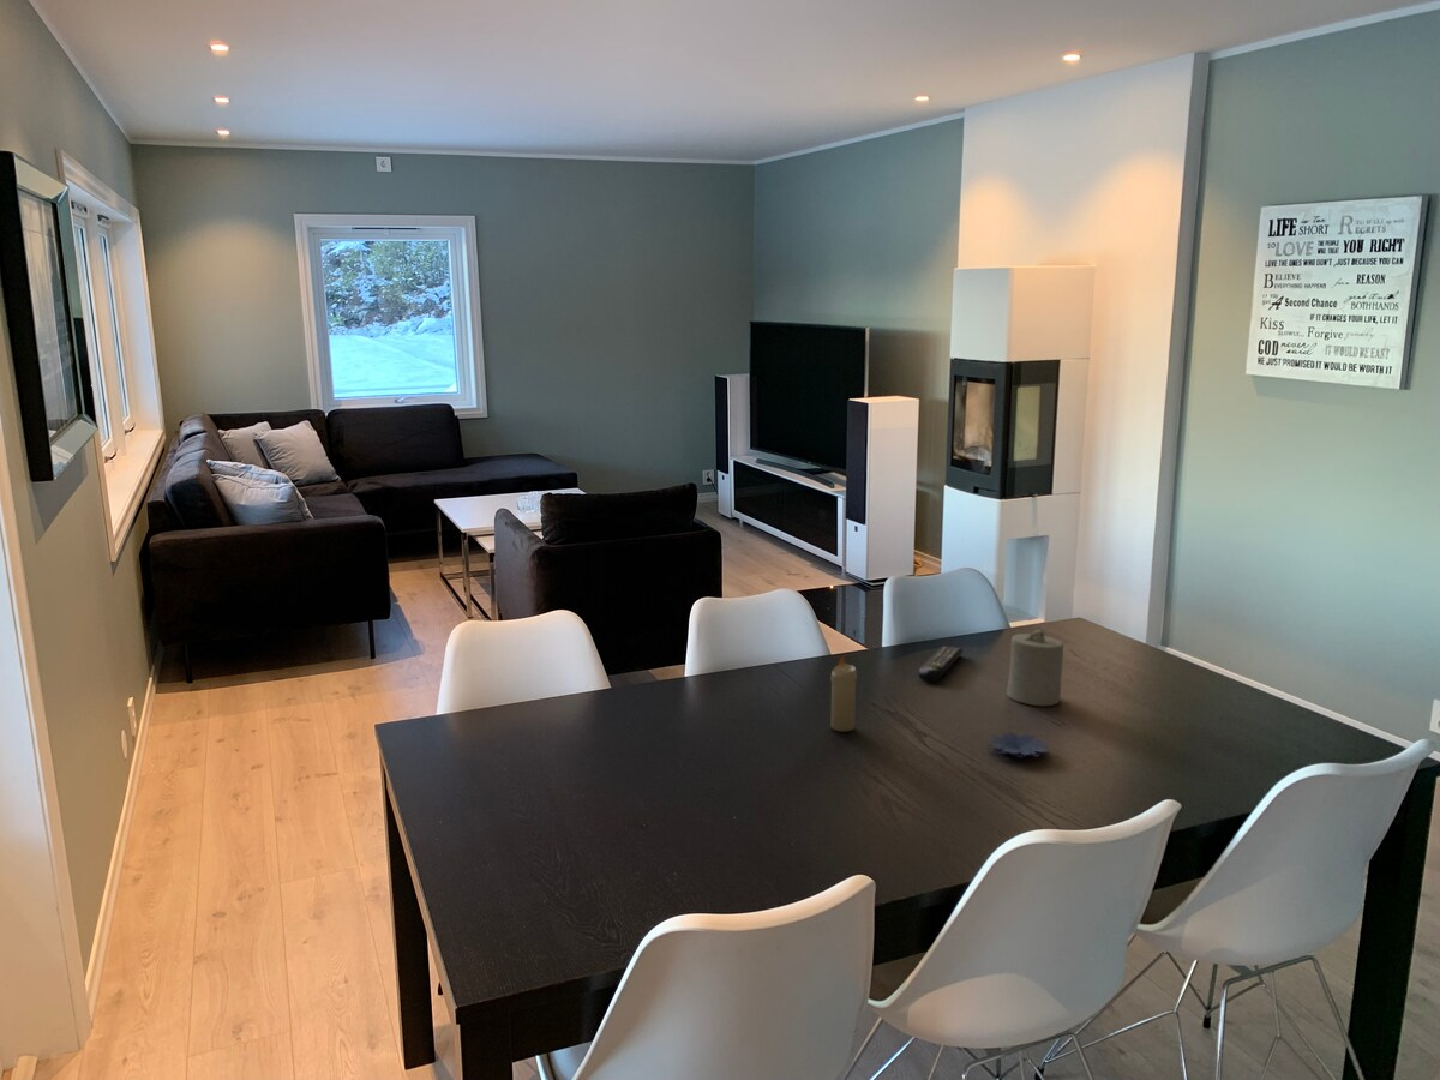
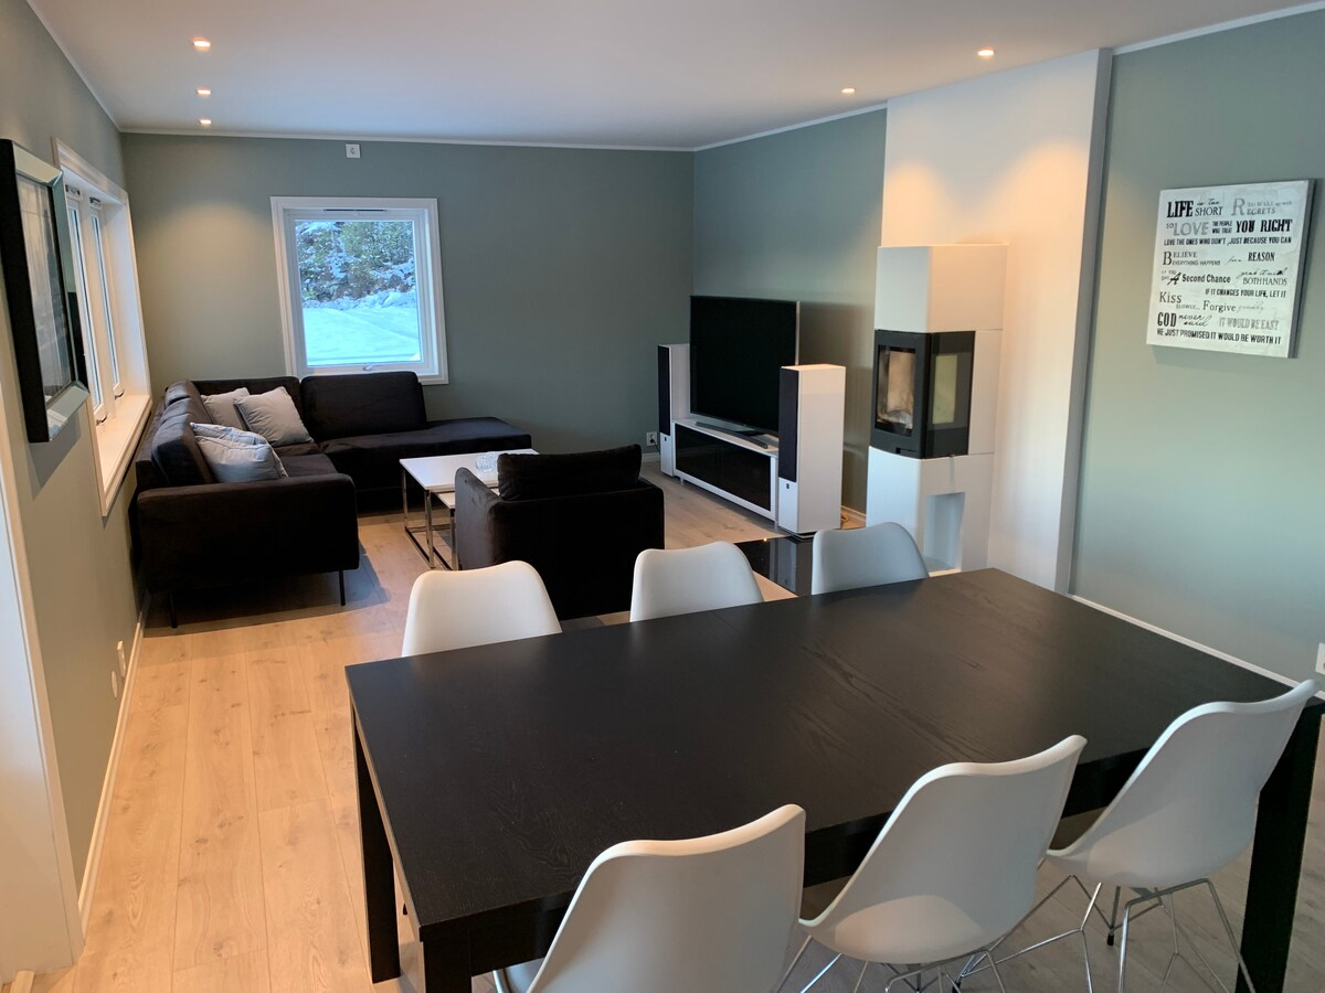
- remote control [917,646,965,683]
- candle [1006,629,1064,707]
- flower [988,731,1050,758]
- candle [829,654,858,733]
